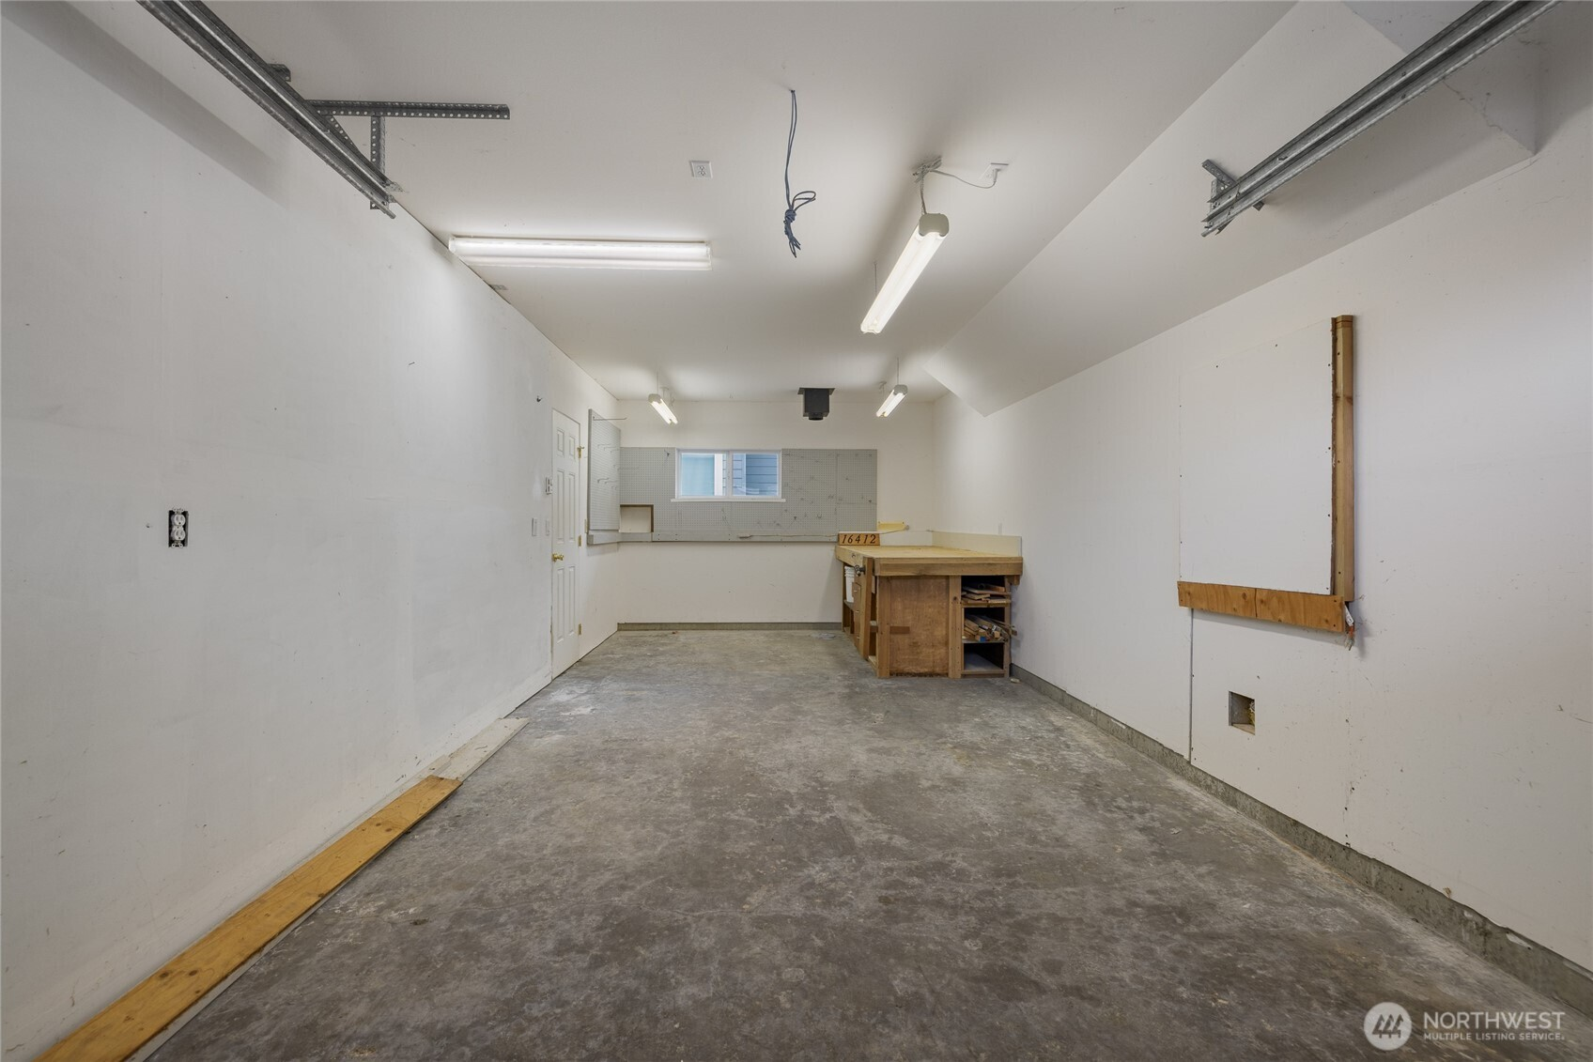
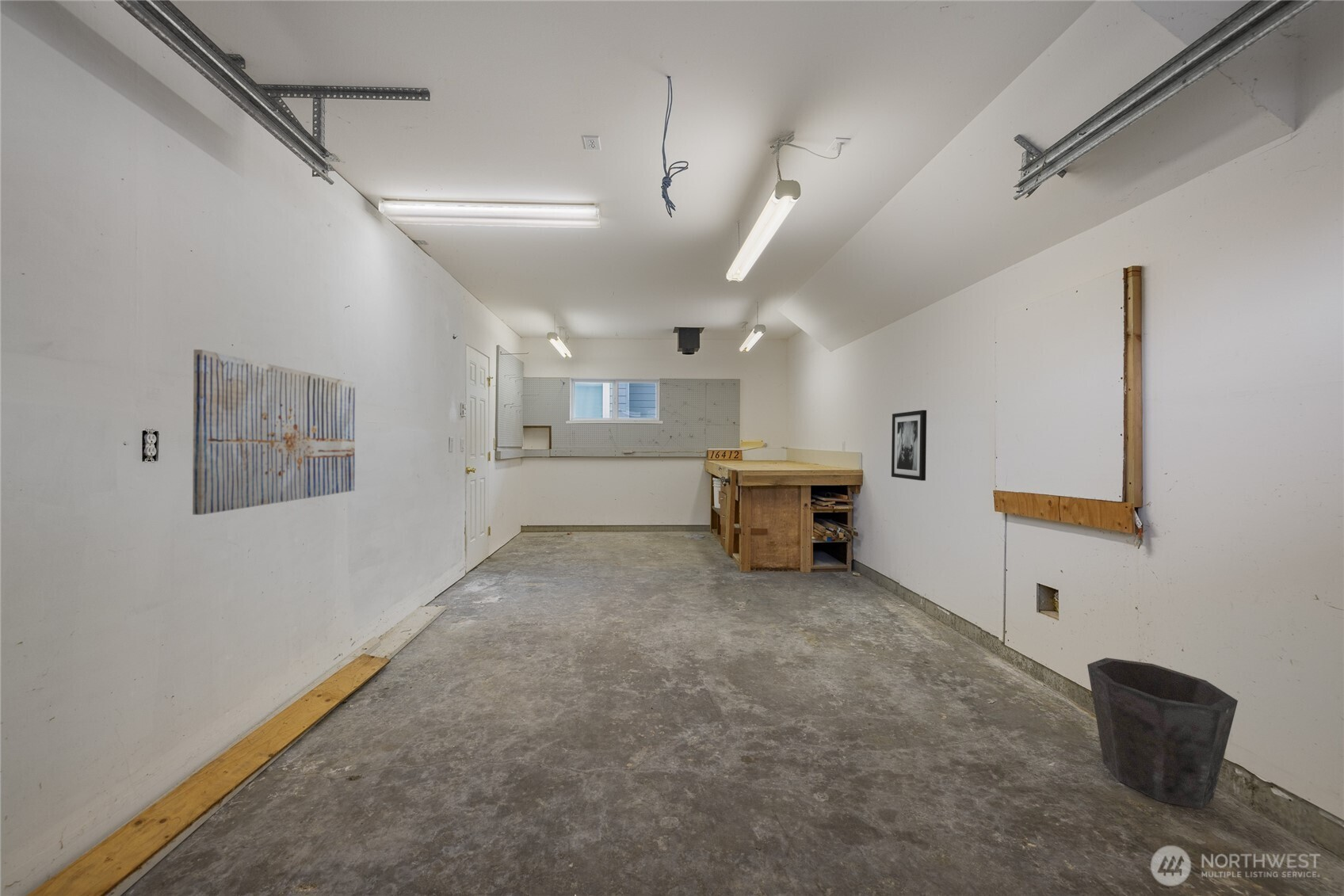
+ waste bin [1086,657,1239,810]
+ wall art [192,349,356,516]
+ wall art [891,410,927,482]
